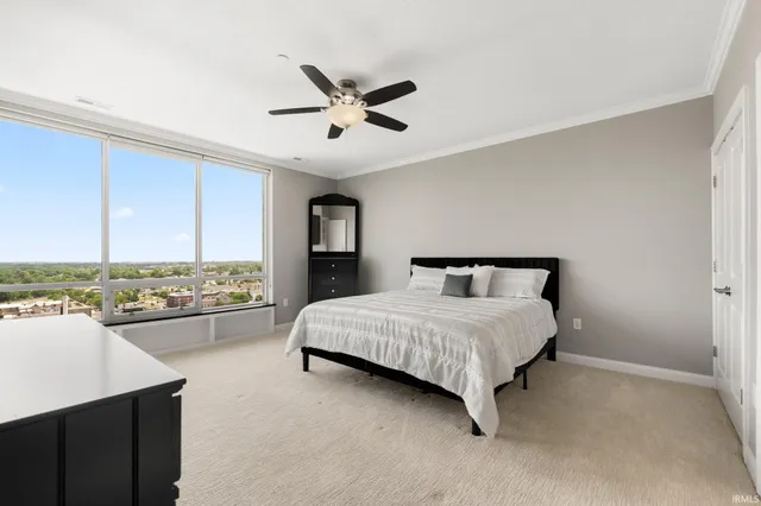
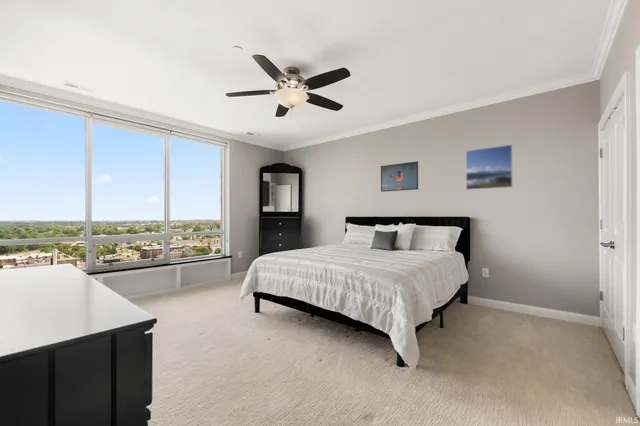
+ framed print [380,160,419,193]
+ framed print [465,143,514,191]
